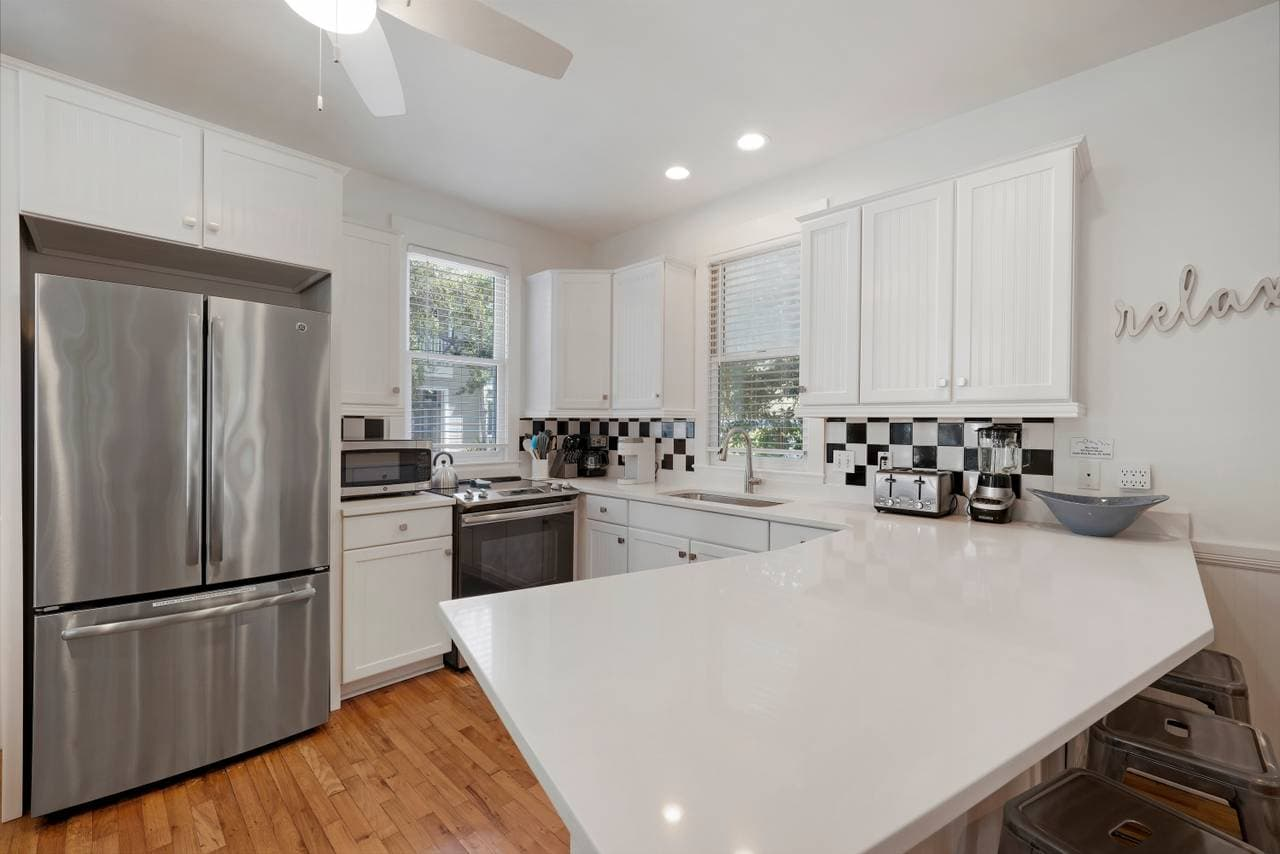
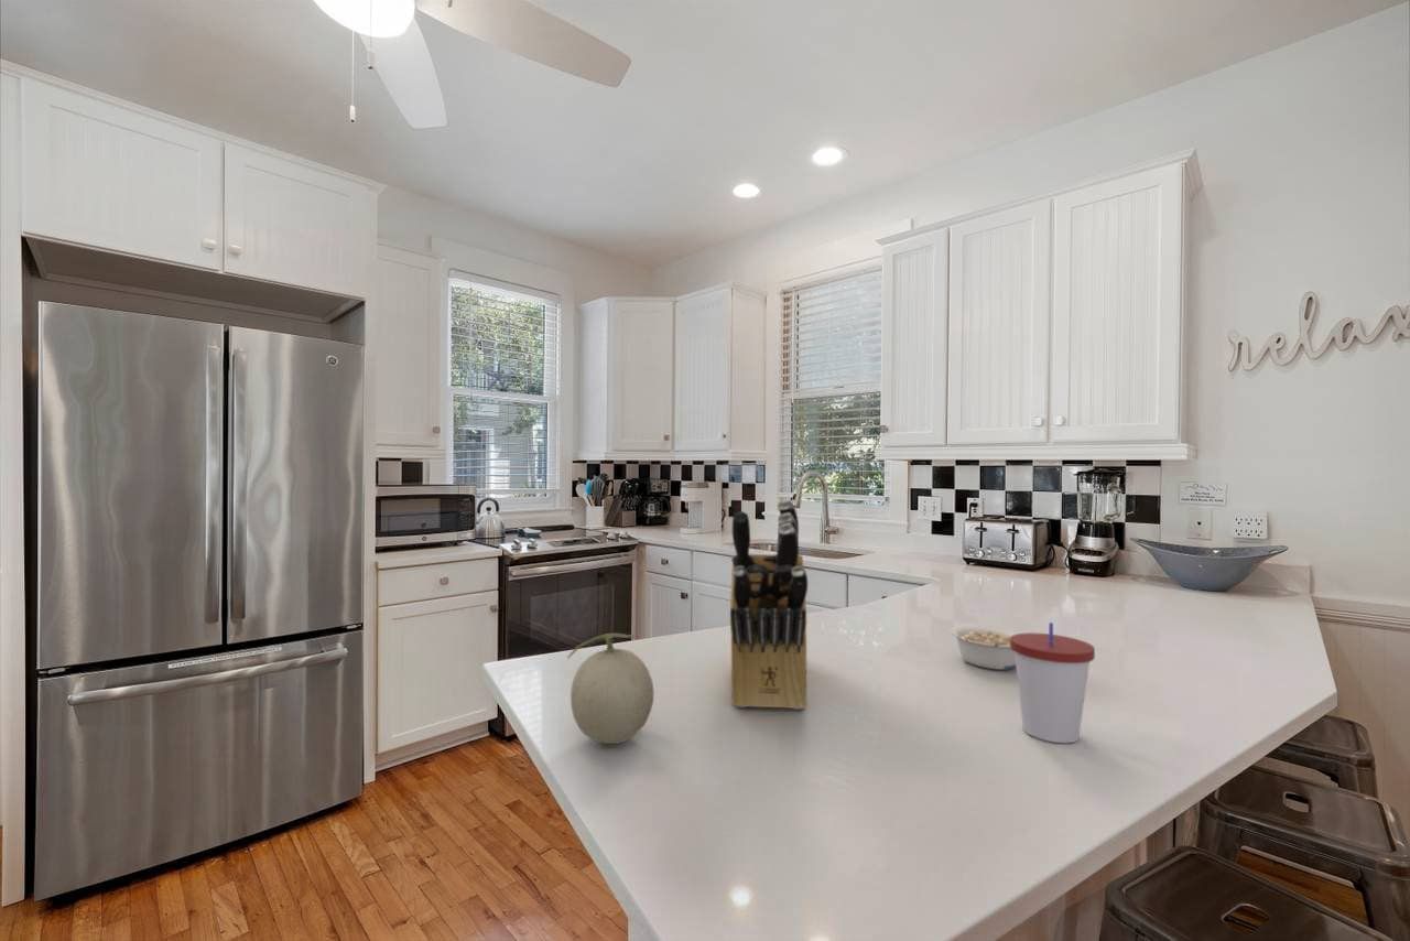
+ knife block [729,498,809,711]
+ fruit [566,632,654,745]
+ legume [950,625,1018,671]
+ cup [1010,621,1096,744]
